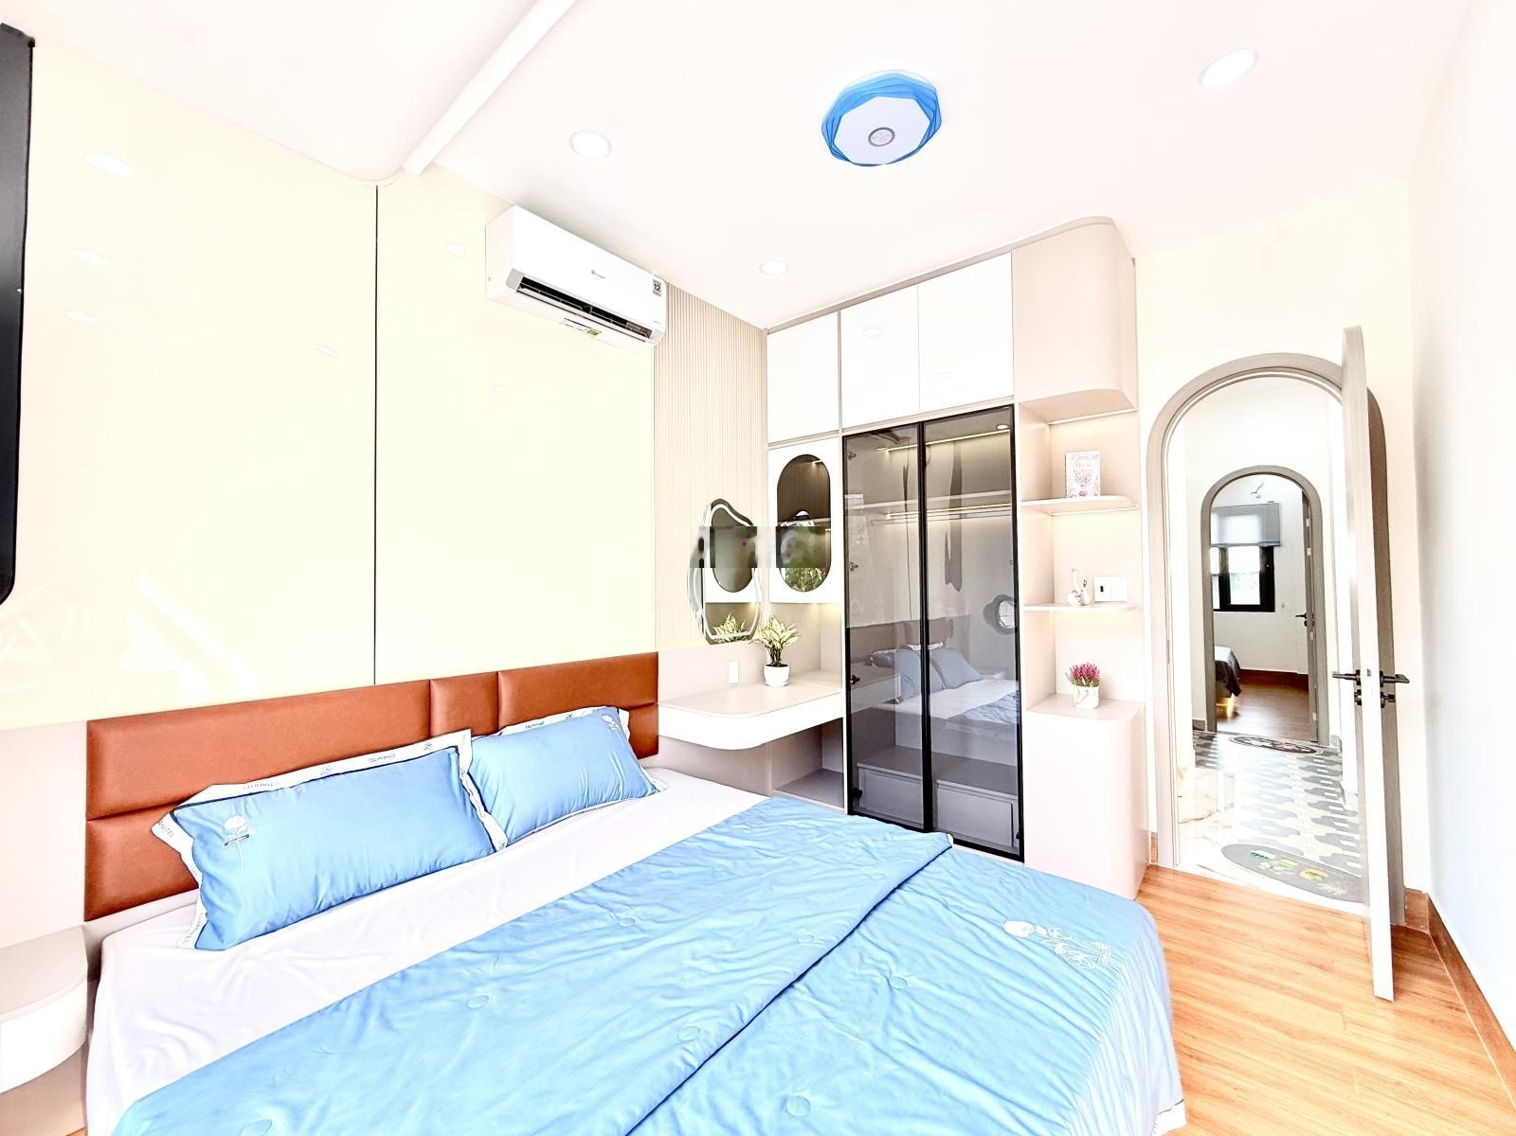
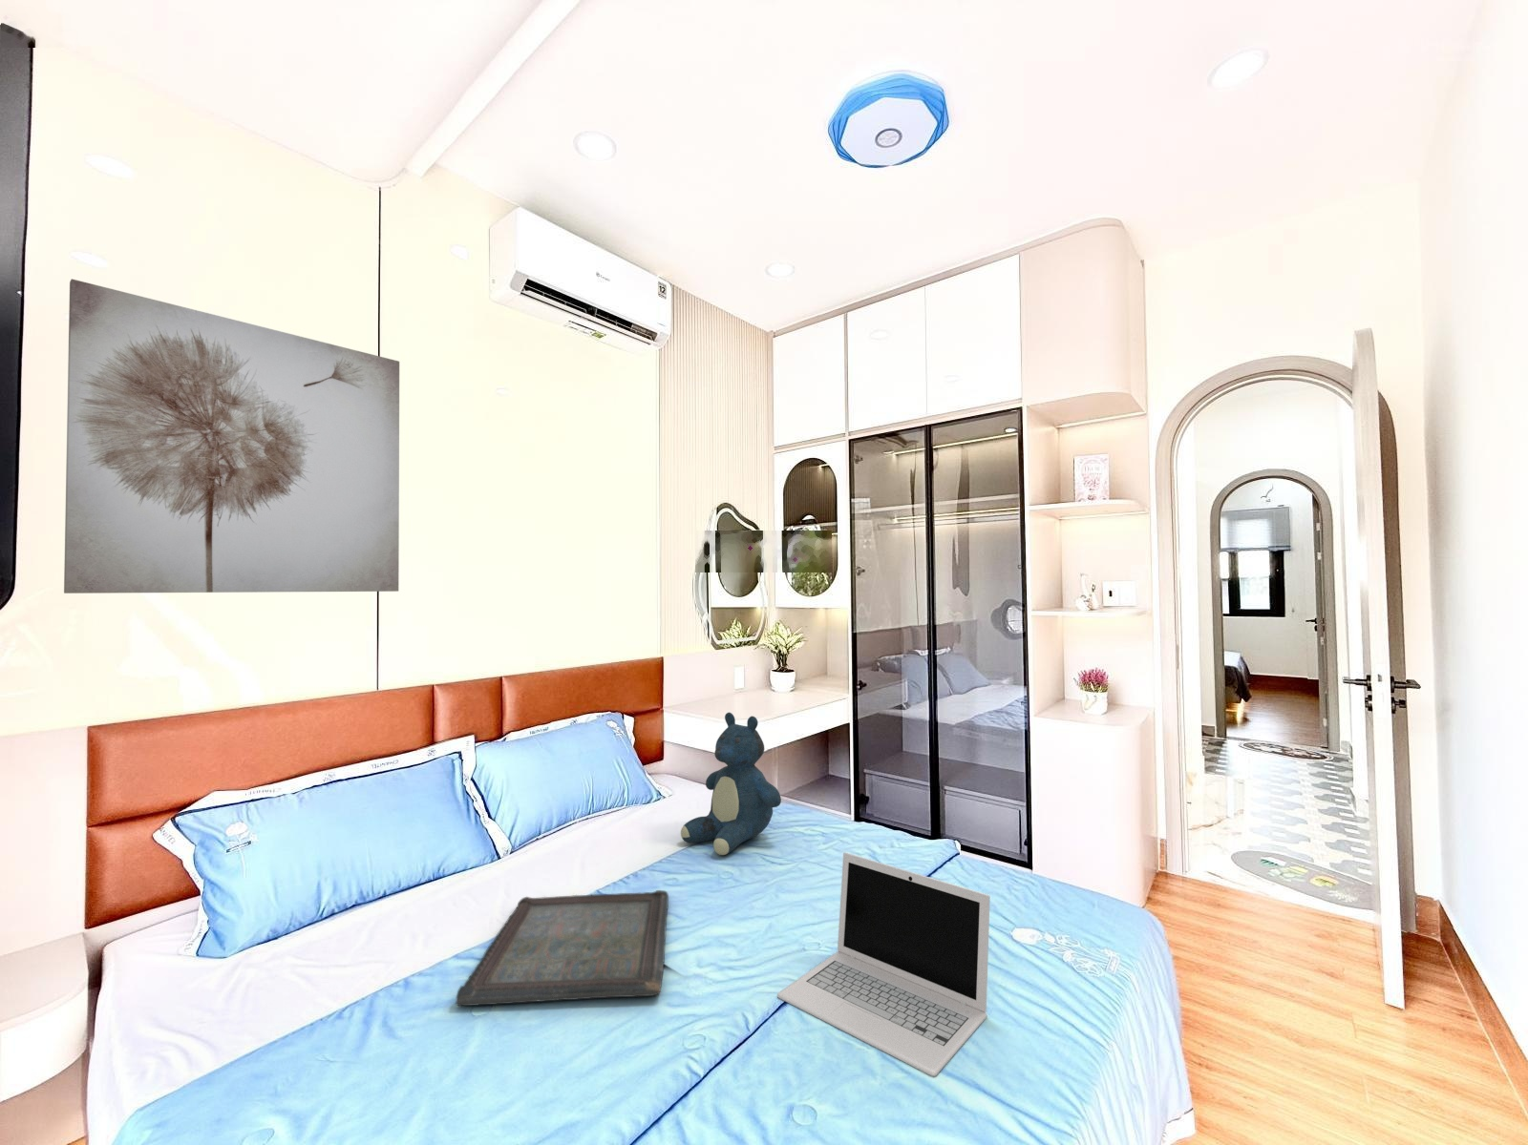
+ laptop [776,852,991,1078]
+ serving tray [455,889,669,1008]
+ wall art [63,279,401,594]
+ teddy bear [680,712,782,856]
